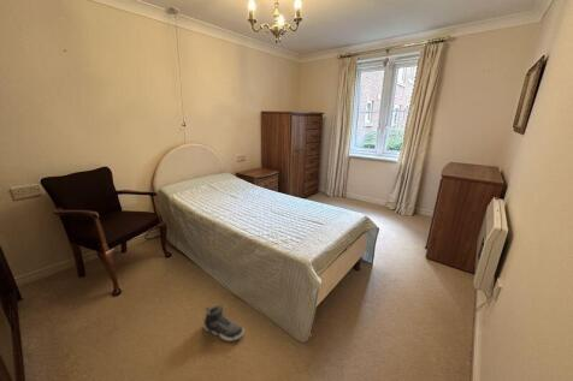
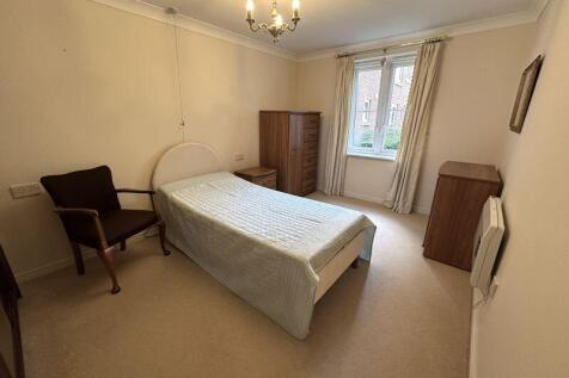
- sneaker [202,303,246,343]
